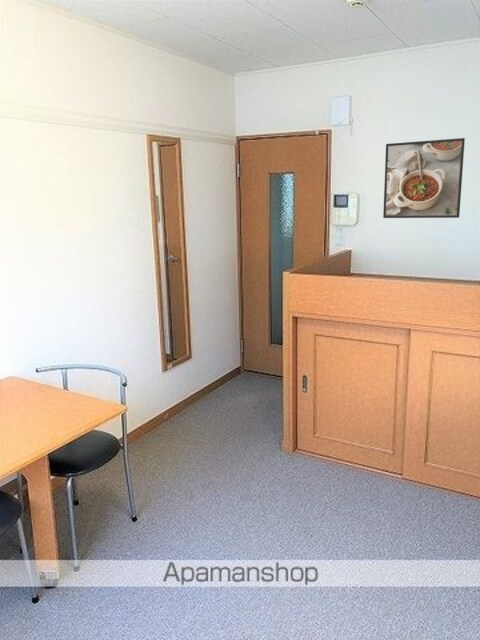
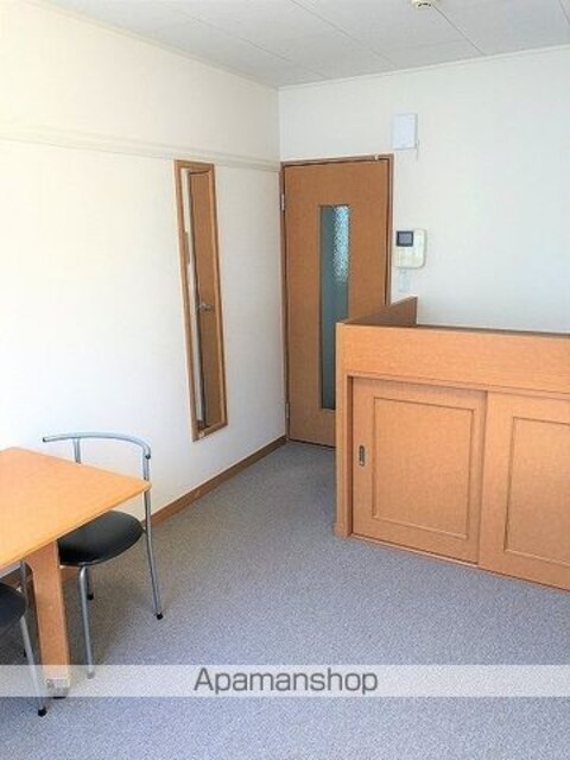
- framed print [382,137,466,219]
